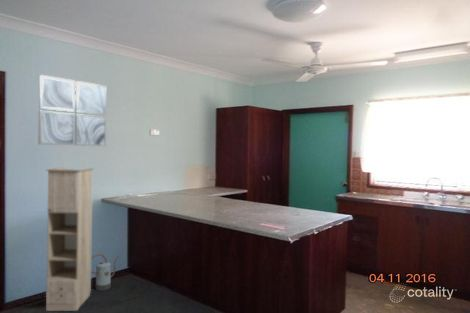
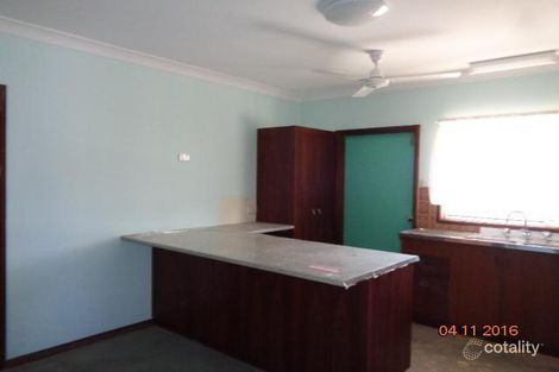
- wall art [37,74,108,147]
- watering can [91,253,119,292]
- storage cabinet [45,166,95,312]
